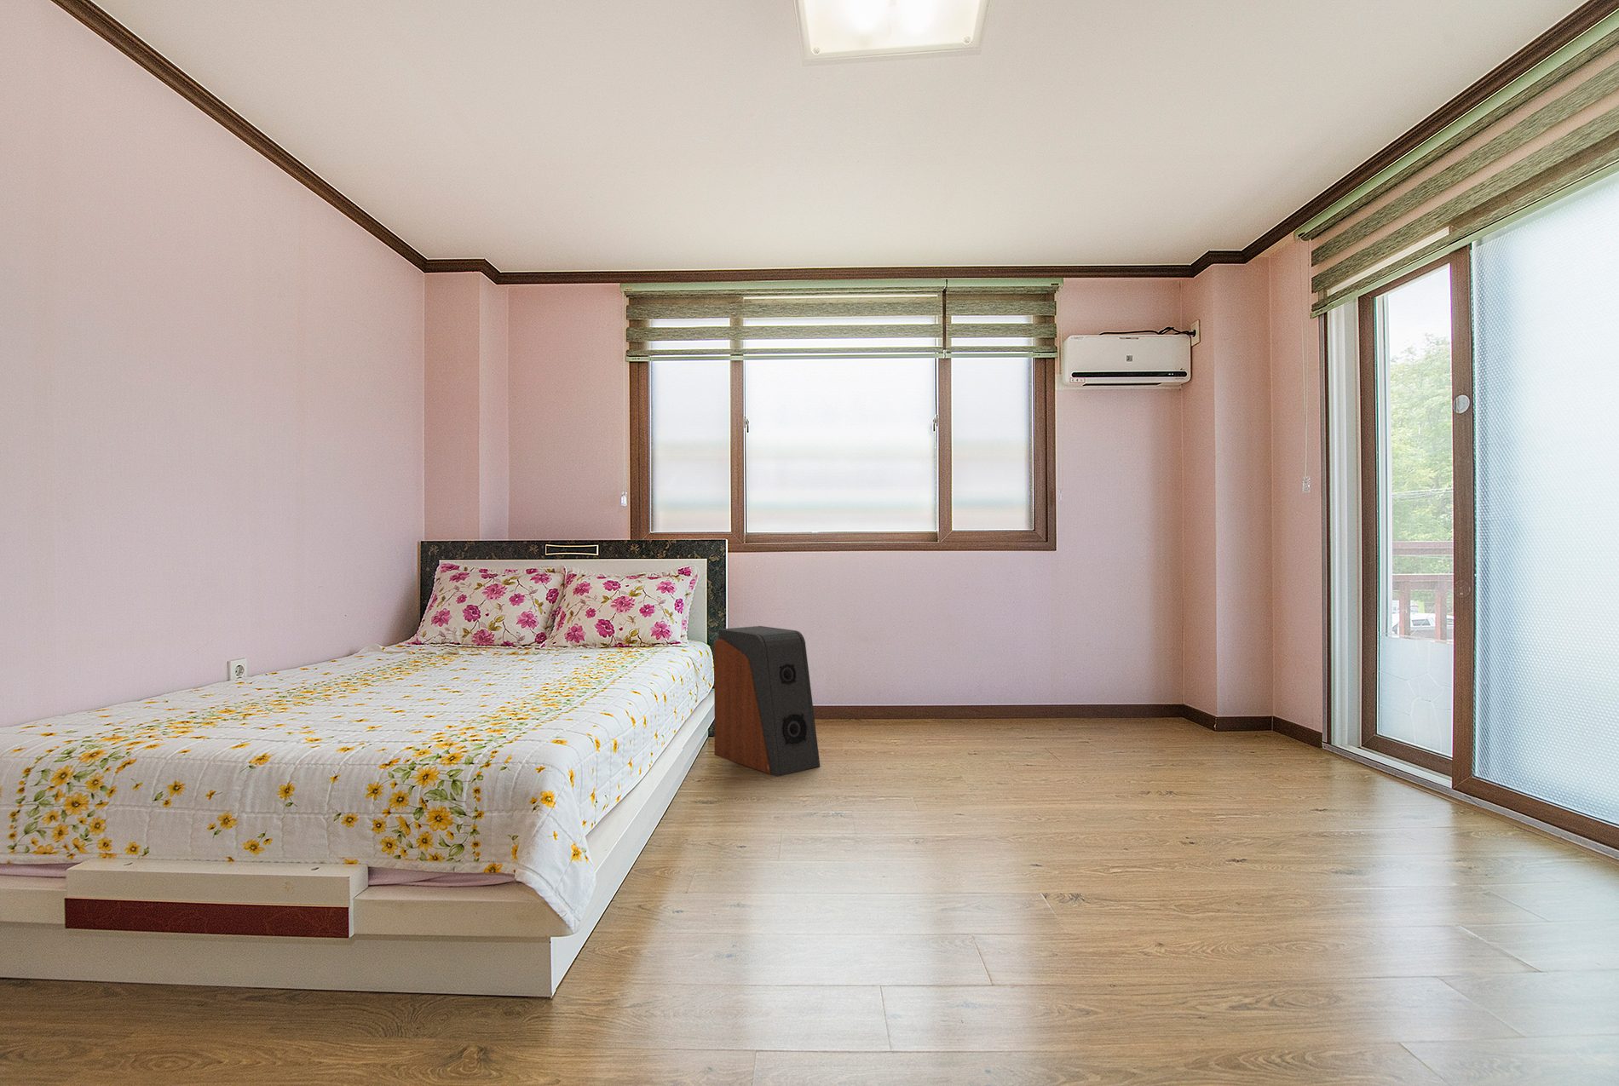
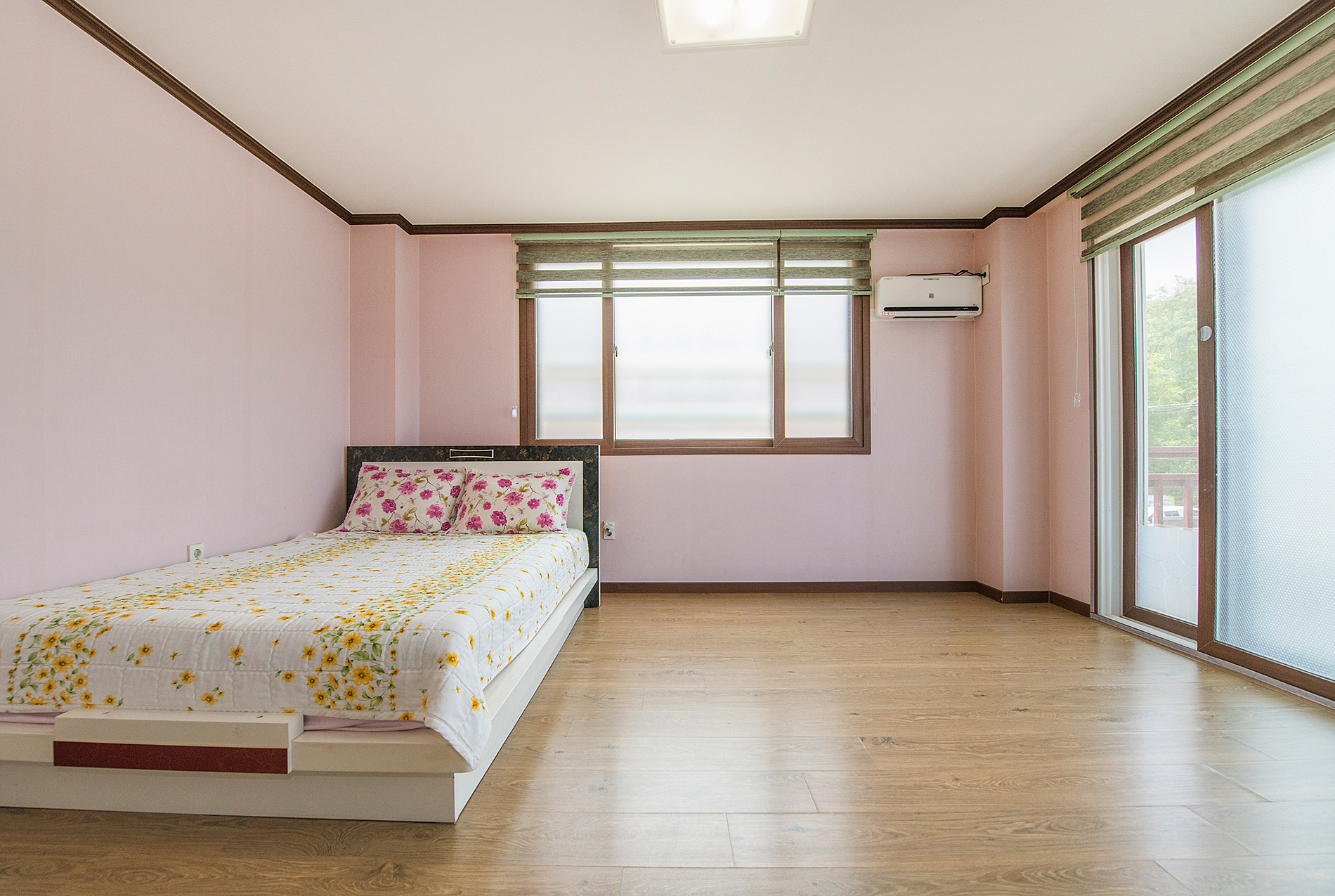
- speaker [713,625,821,778]
